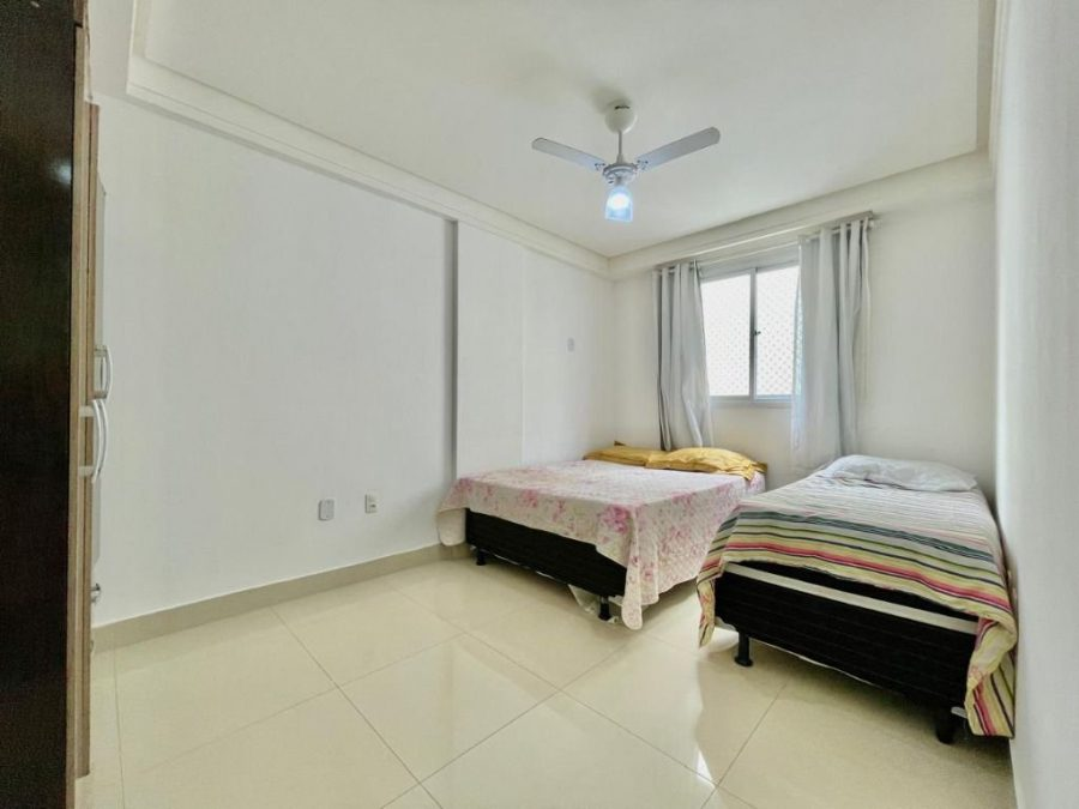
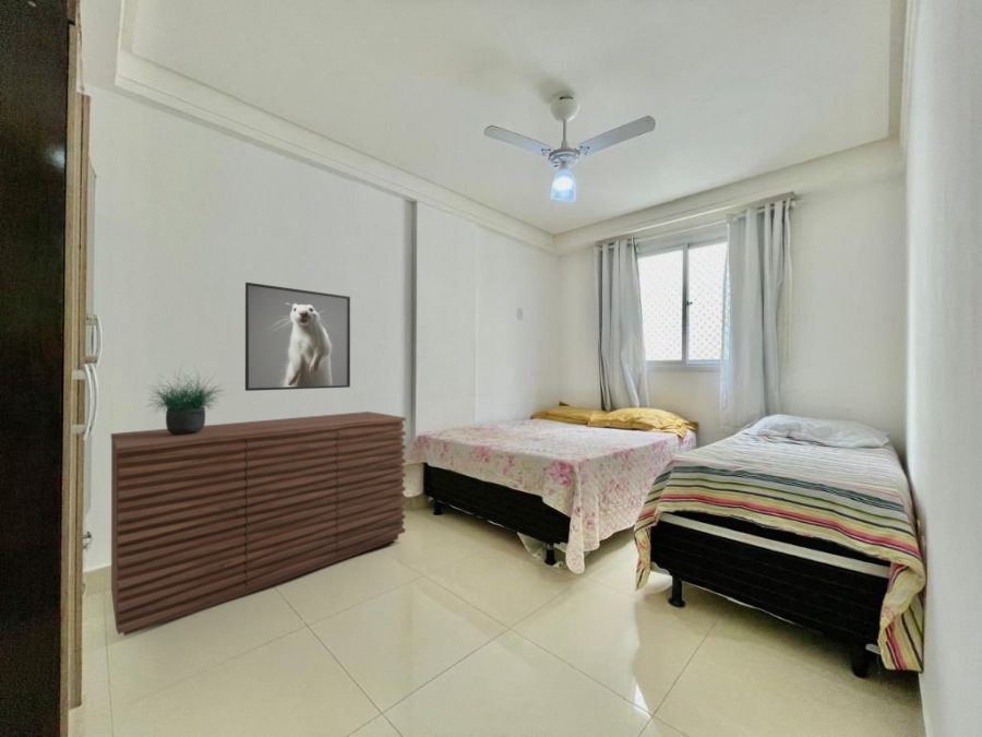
+ potted plant [145,364,226,435]
+ sideboard [110,411,407,637]
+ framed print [244,282,351,392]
